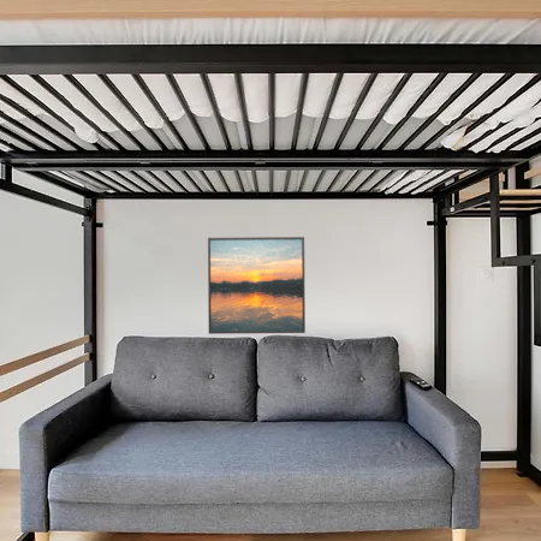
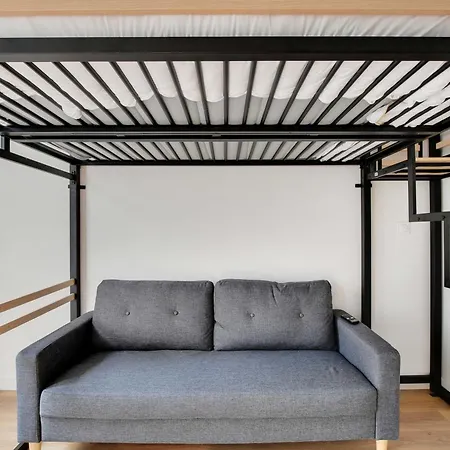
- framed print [207,236,307,335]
